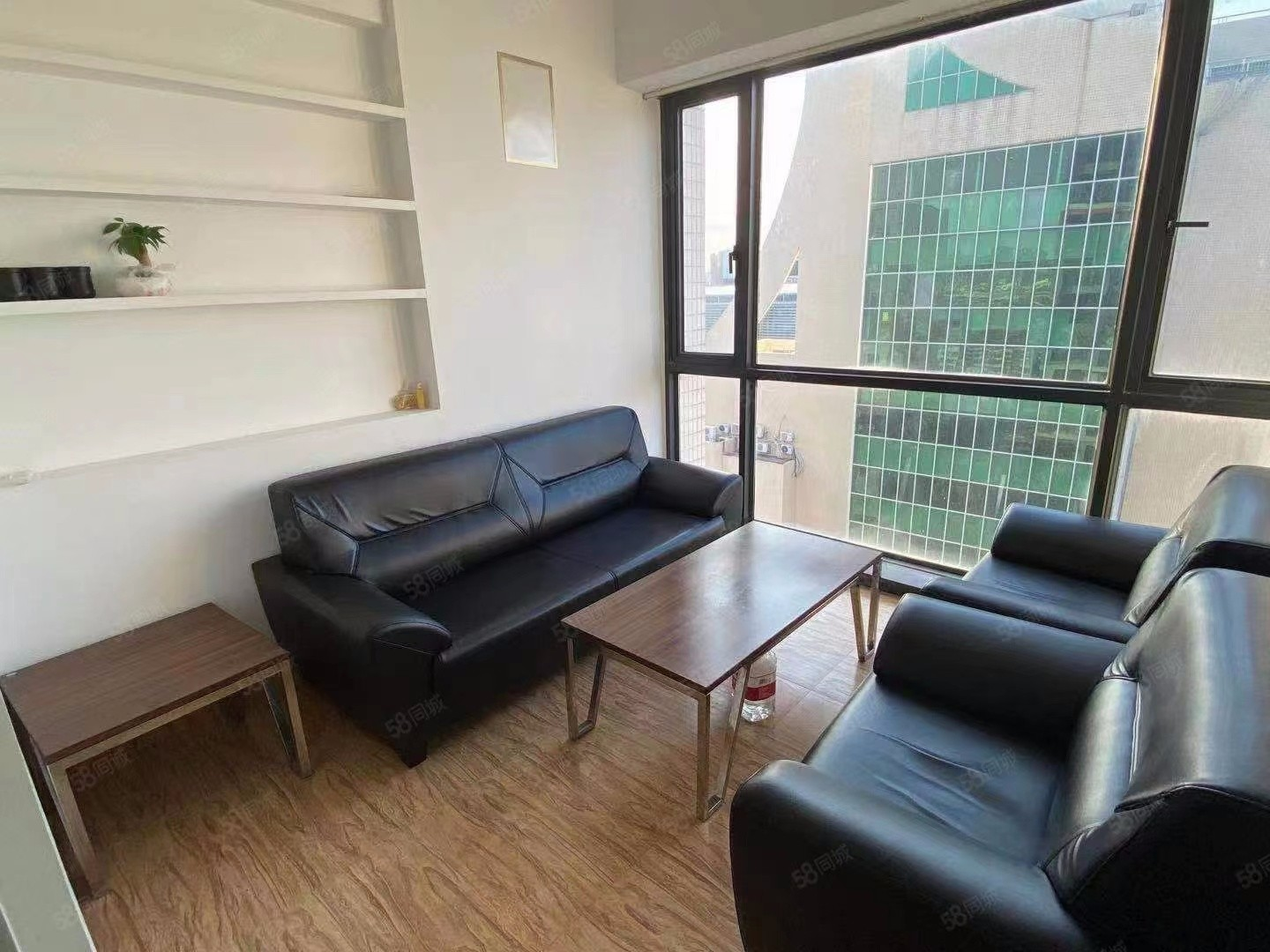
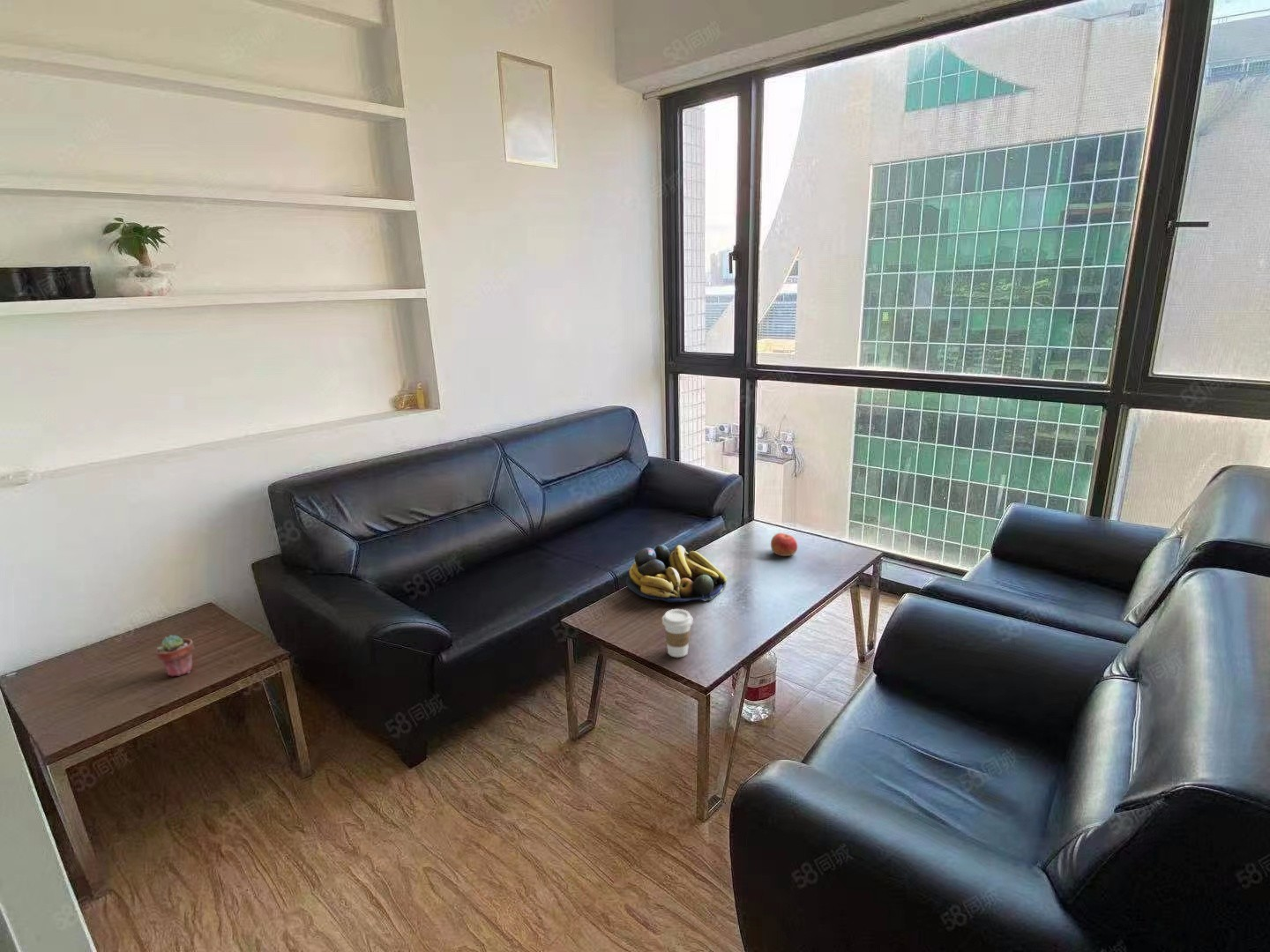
+ apple [770,532,798,557]
+ coffee cup [661,608,693,658]
+ potted succulent [155,634,195,677]
+ fruit bowl [625,544,728,603]
